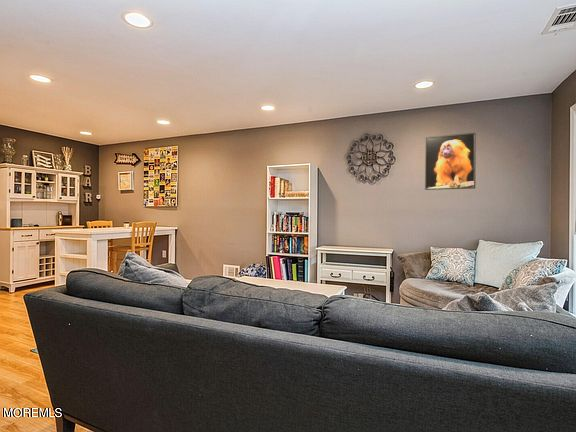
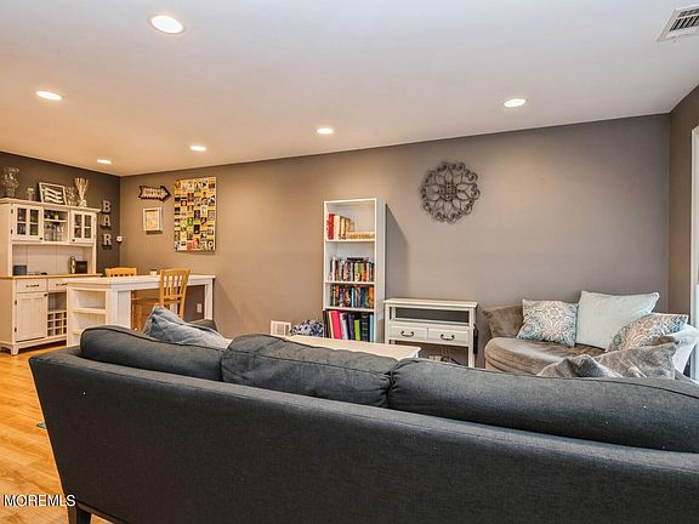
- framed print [424,132,477,191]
